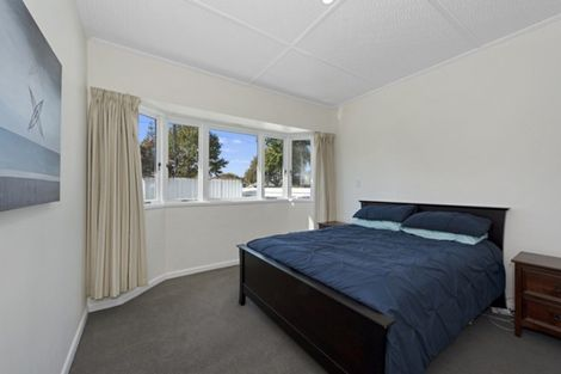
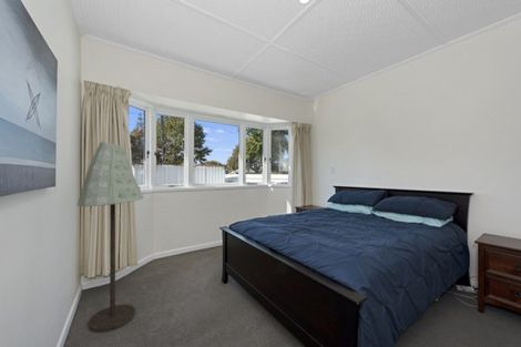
+ floor lamp [76,141,145,333]
